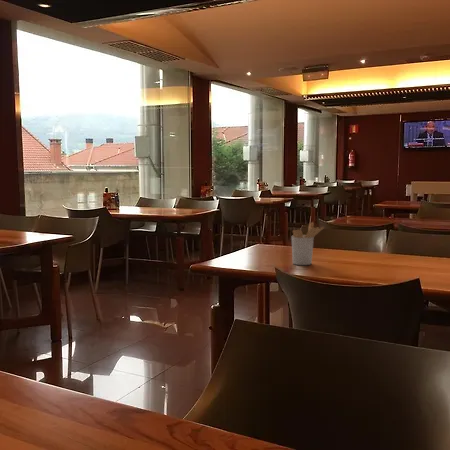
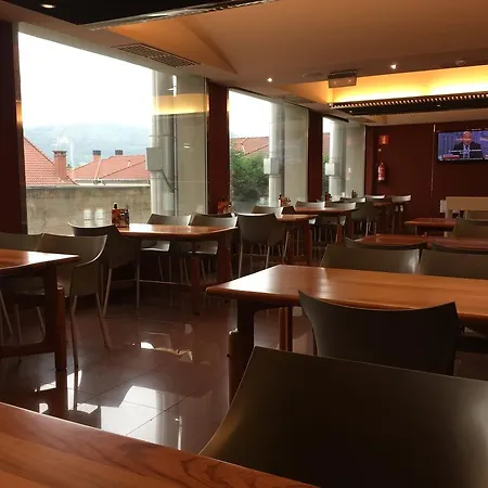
- utensil holder [291,221,325,266]
